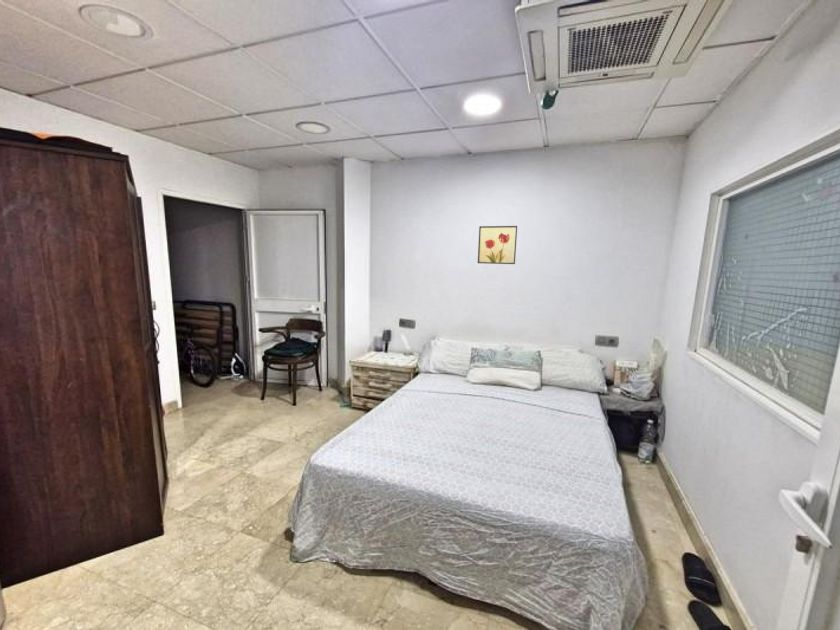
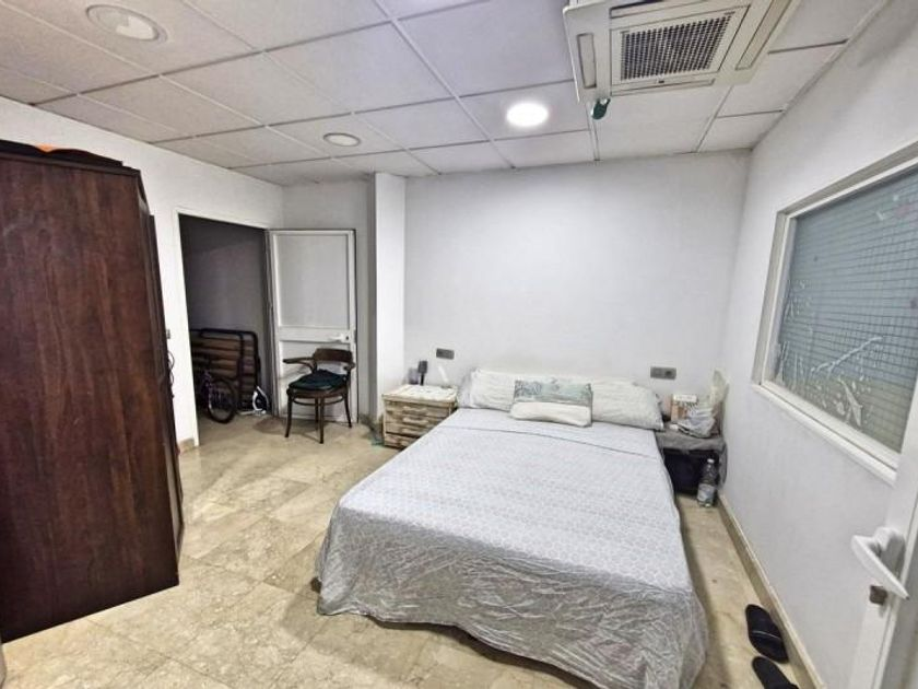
- wall art [477,225,518,265]
